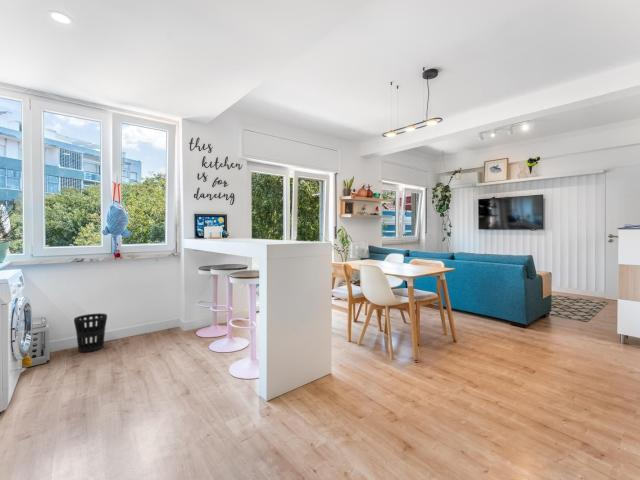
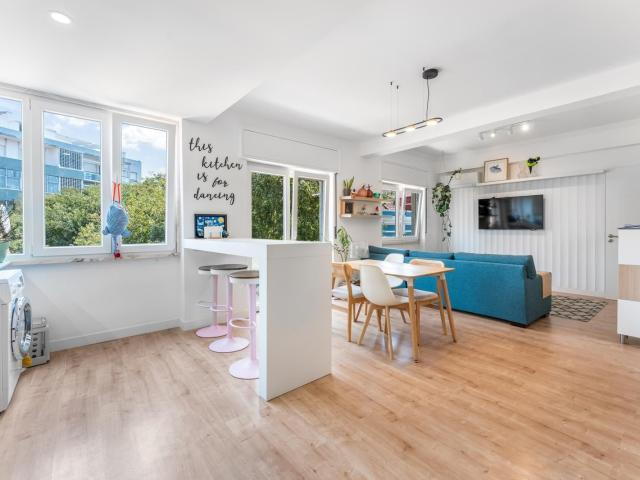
- wastebasket [73,312,108,353]
